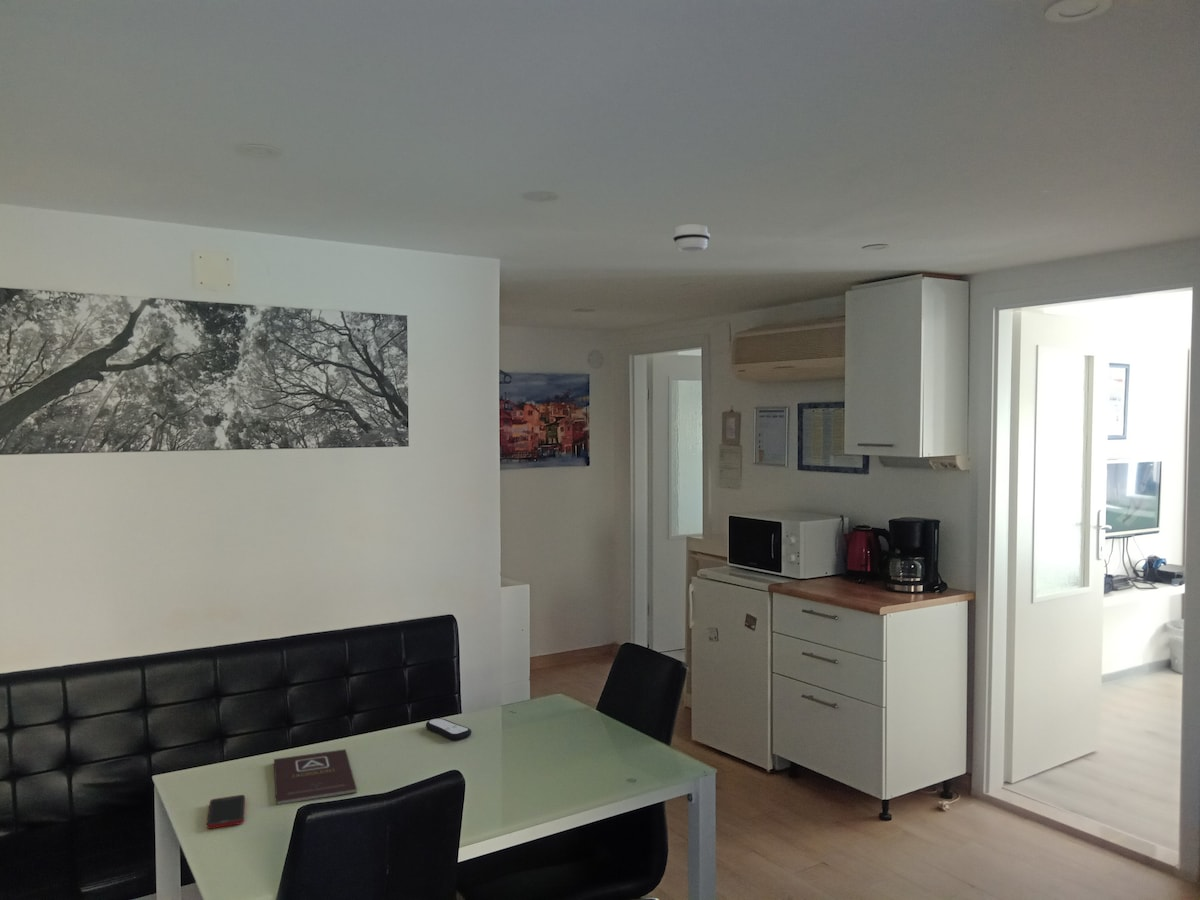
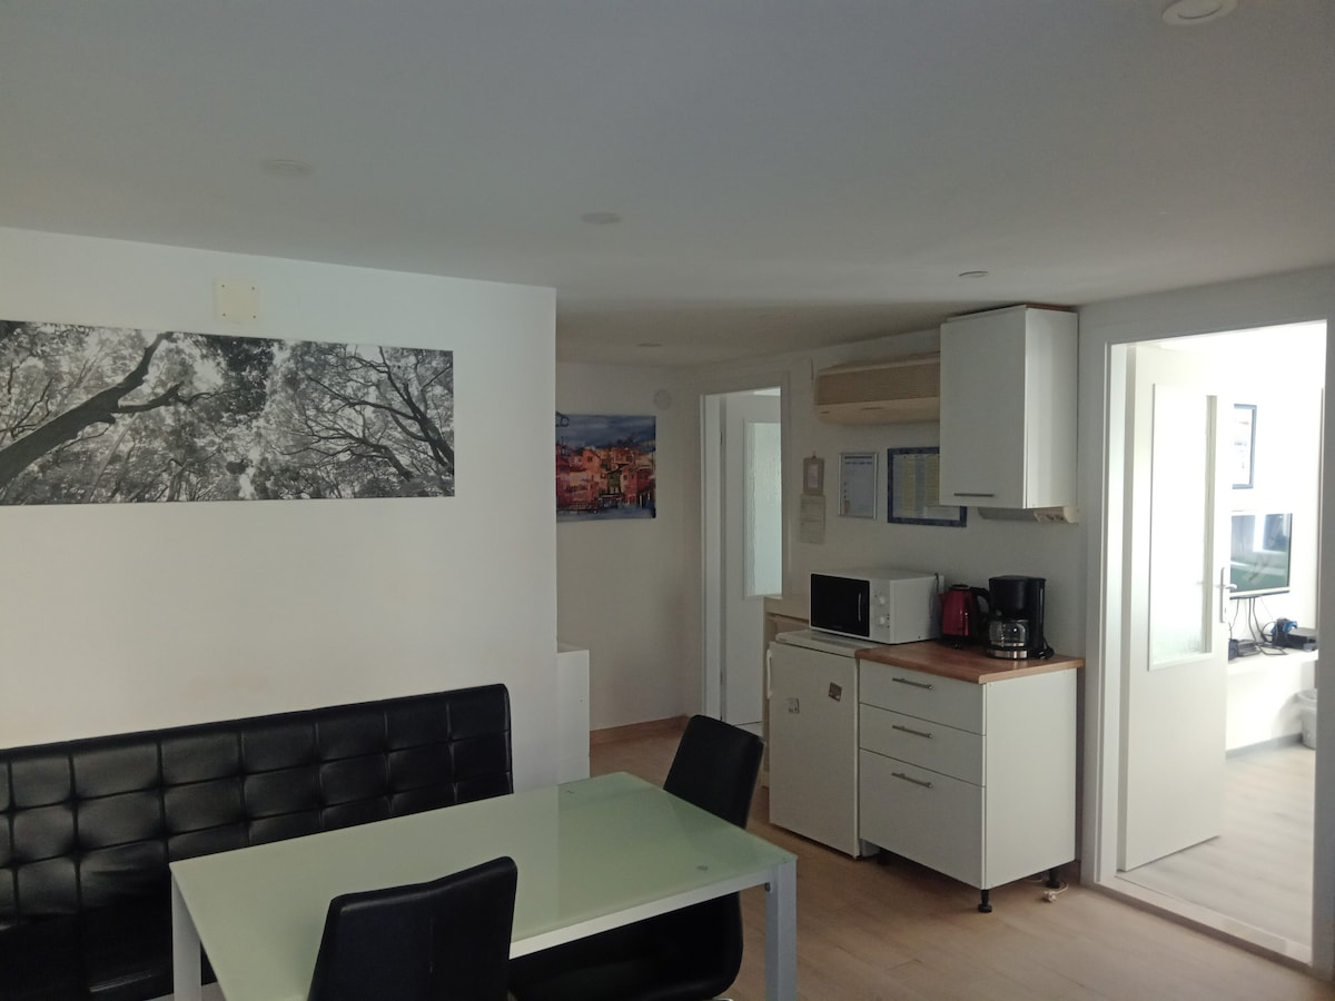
- remote control [425,717,473,741]
- book [273,748,358,806]
- smoke detector [672,223,711,253]
- cell phone [206,794,246,830]
